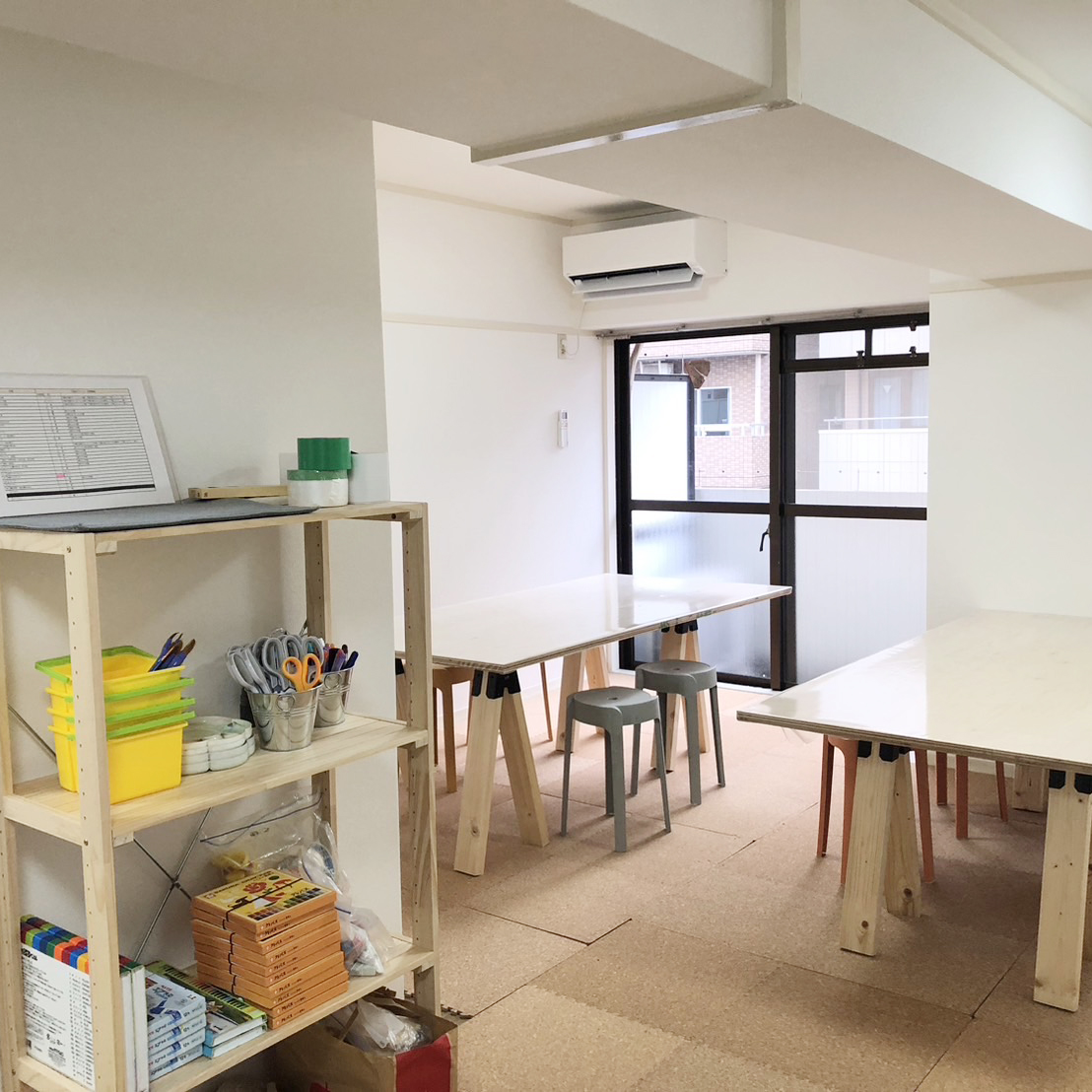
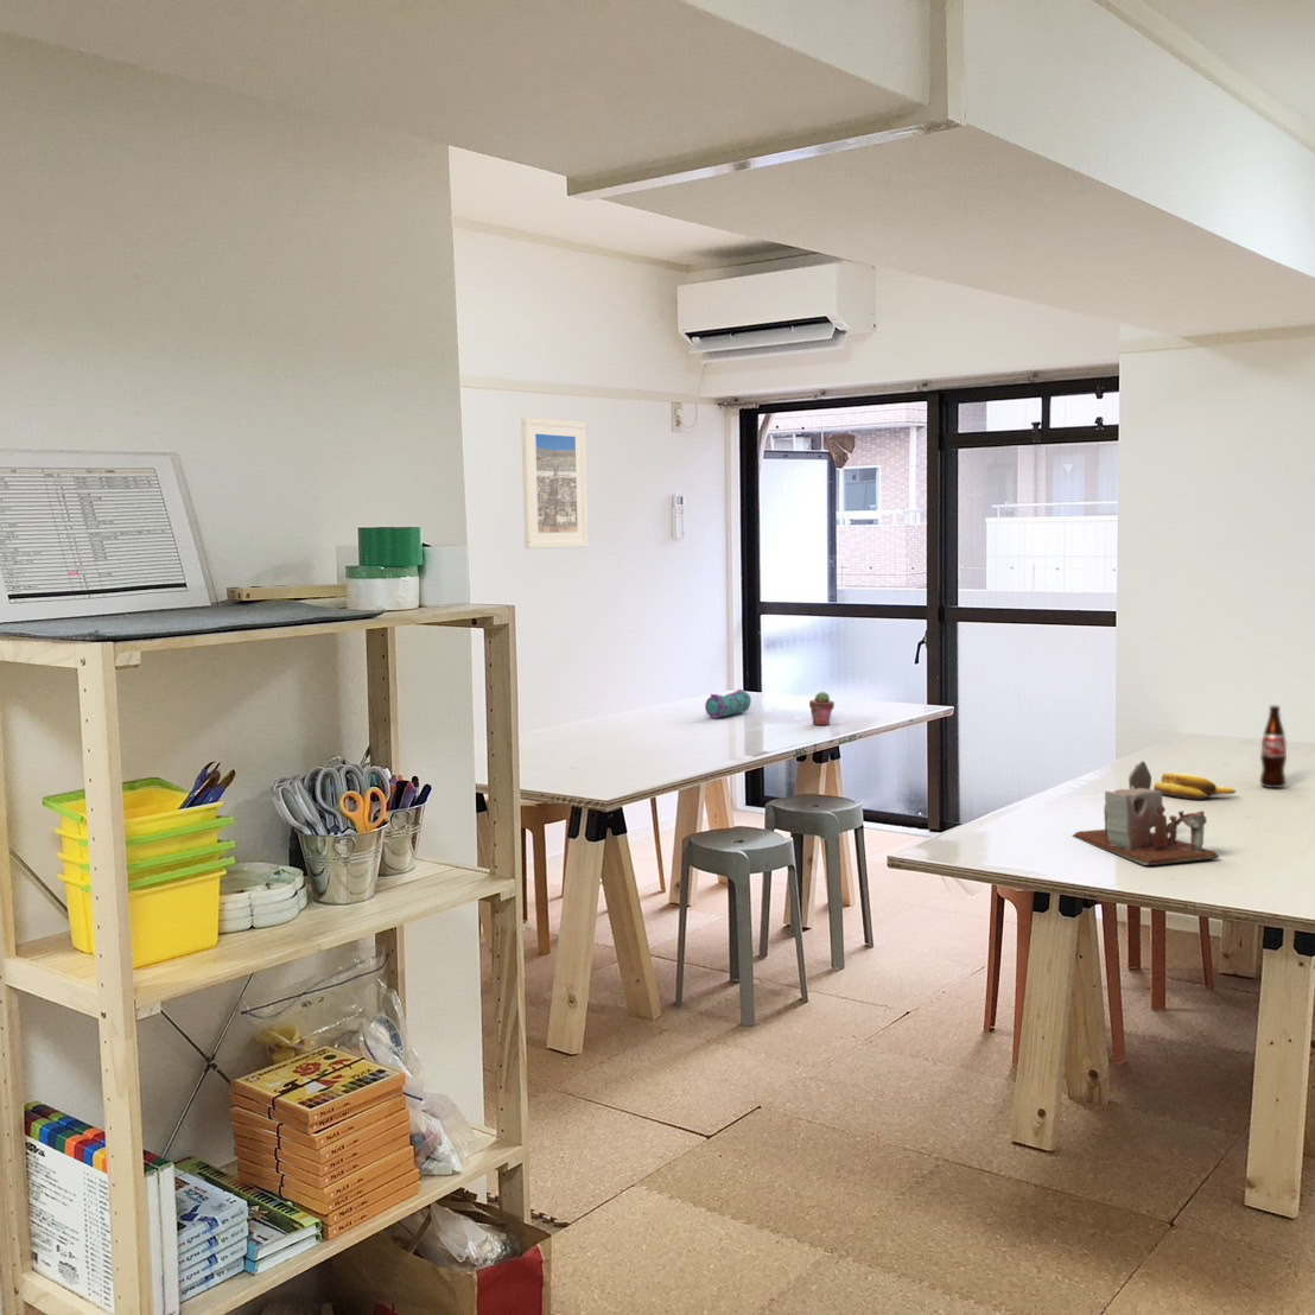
+ pencil case [703,689,753,719]
+ bottle [1260,704,1287,789]
+ potted succulent [808,691,836,726]
+ desk organizer [1071,760,1220,866]
+ banana [1152,772,1237,801]
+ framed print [520,415,590,549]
